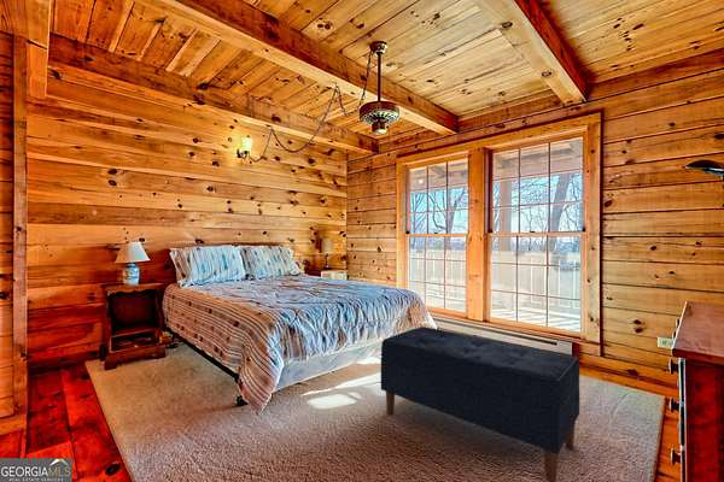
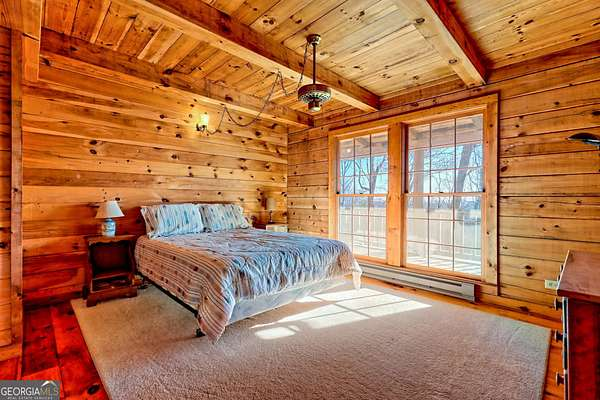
- bench [379,325,580,482]
